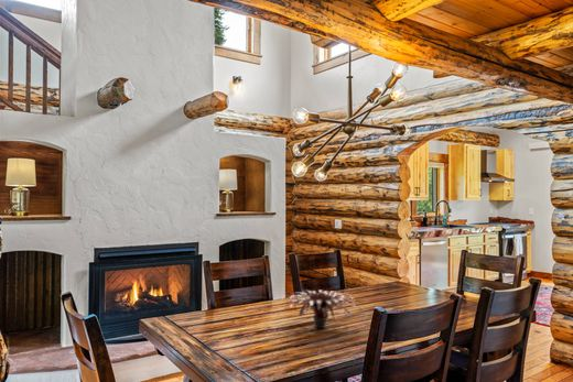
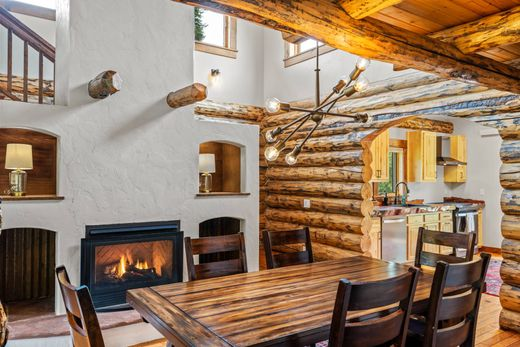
- plant [279,288,364,329]
